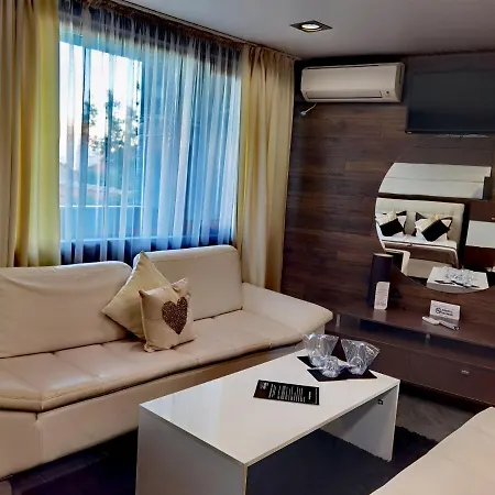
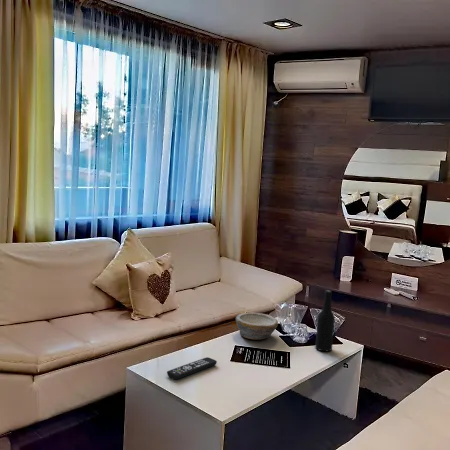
+ bottle [314,289,336,352]
+ bowl [235,312,279,341]
+ remote control [166,356,218,380]
